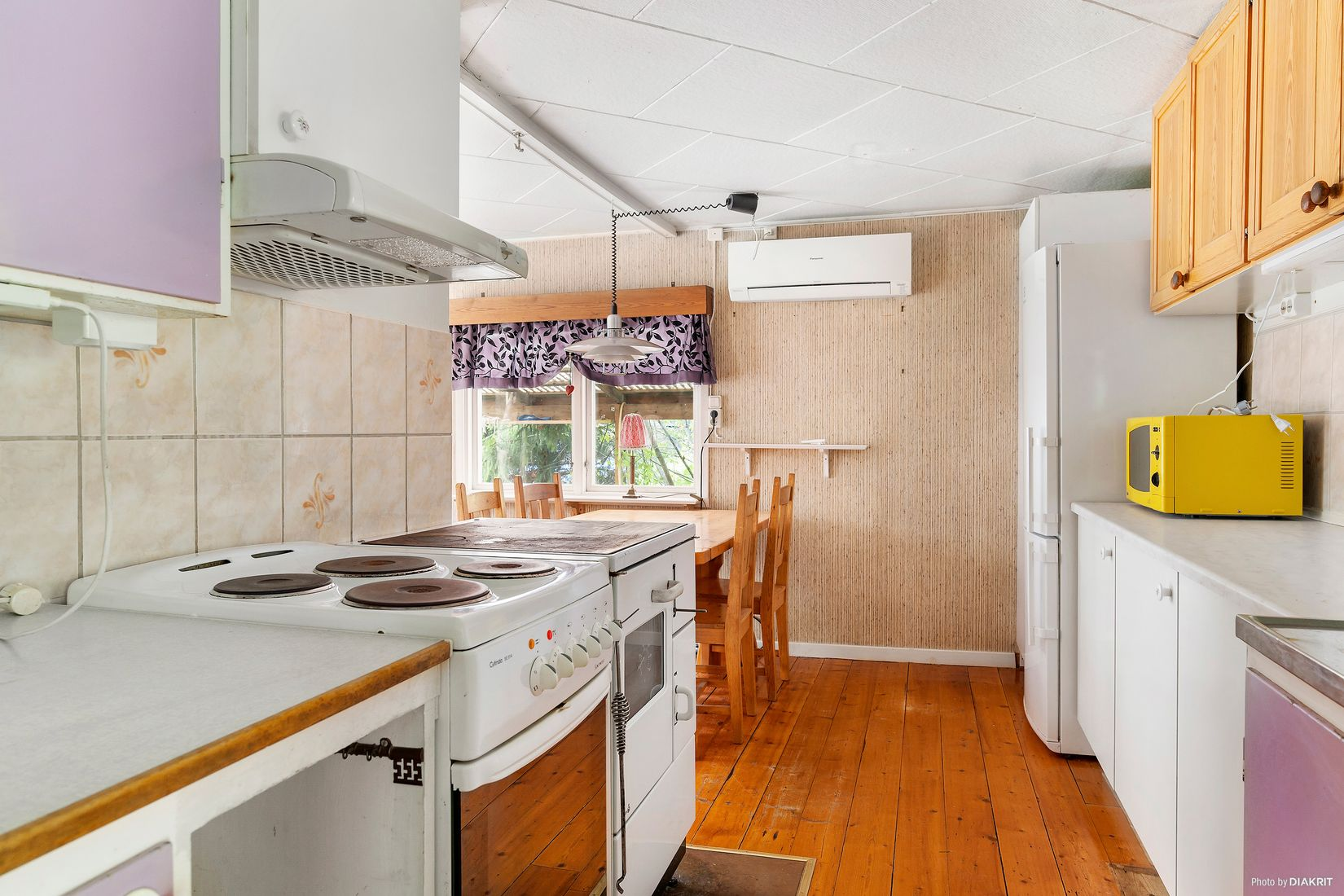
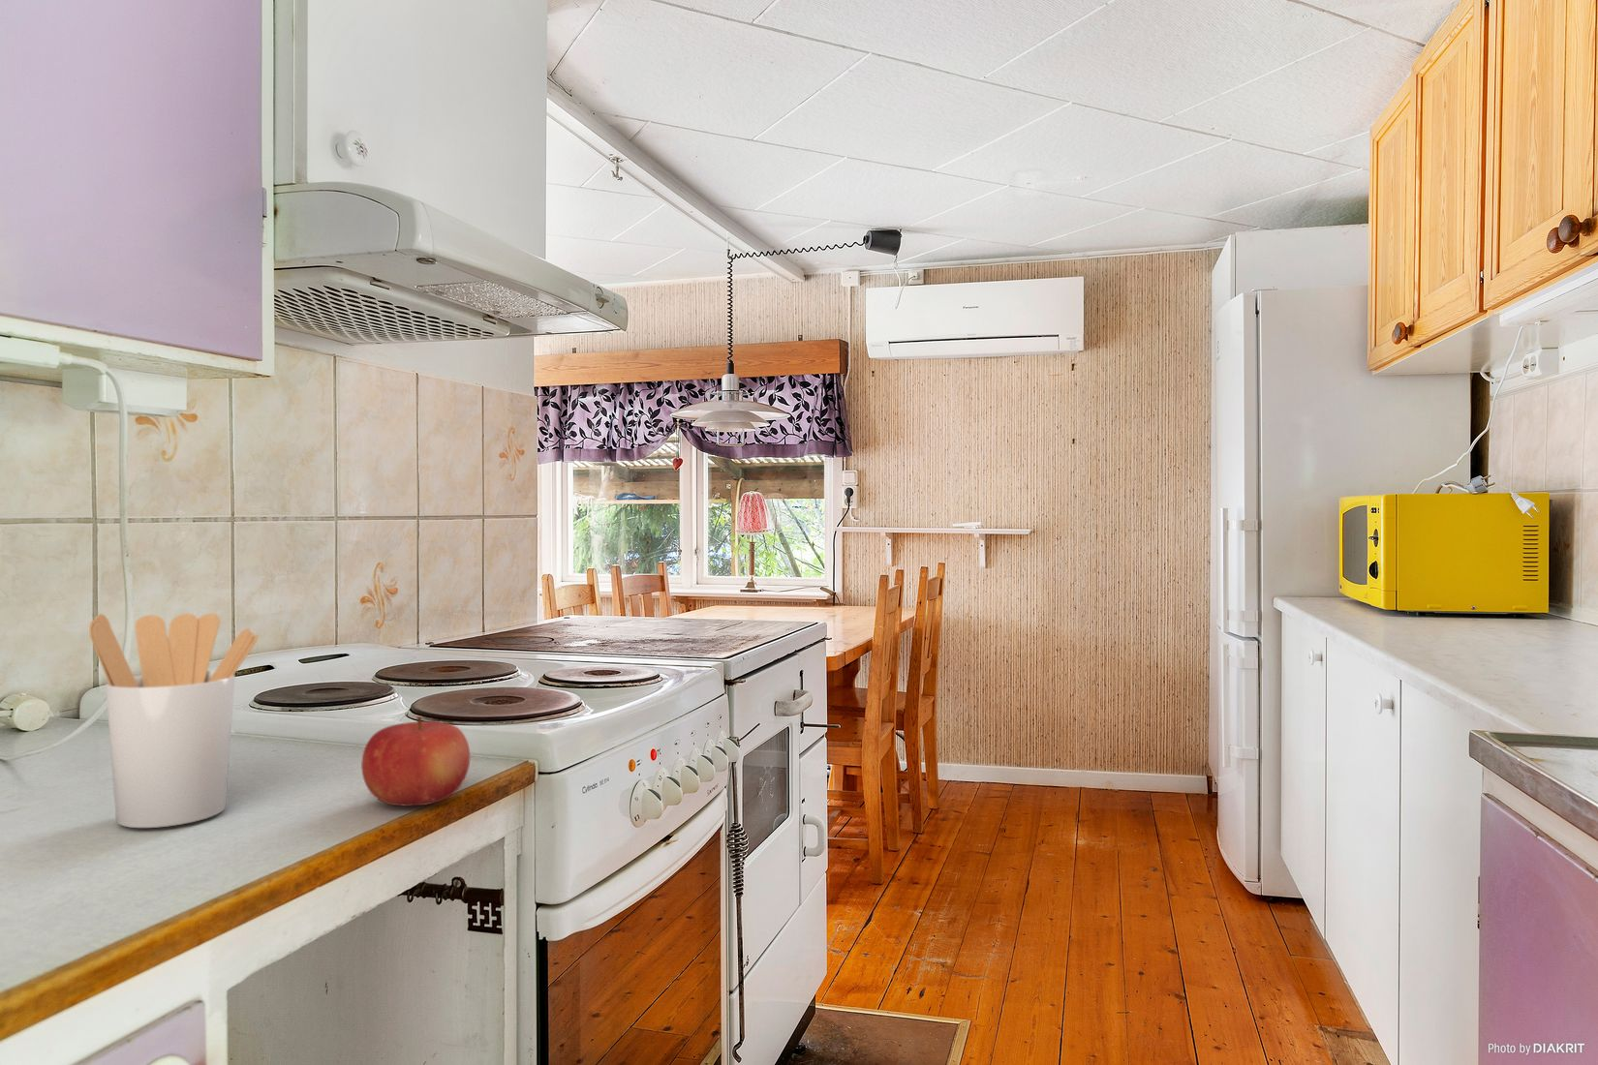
+ utensil holder [88,613,259,828]
+ fruit [360,716,471,807]
